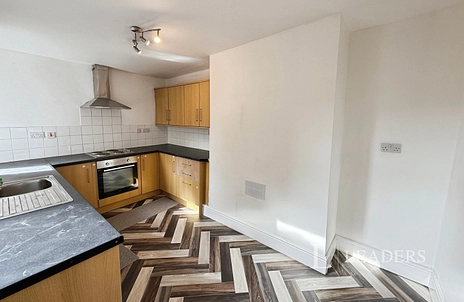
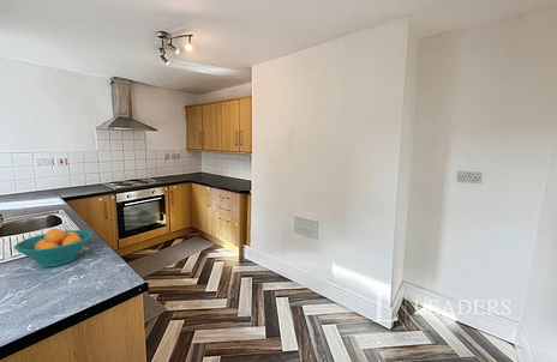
+ fruit bowl [13,228,94,269]
